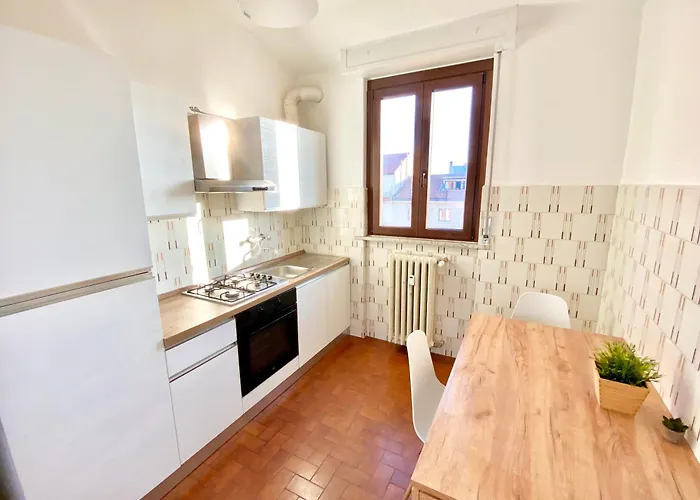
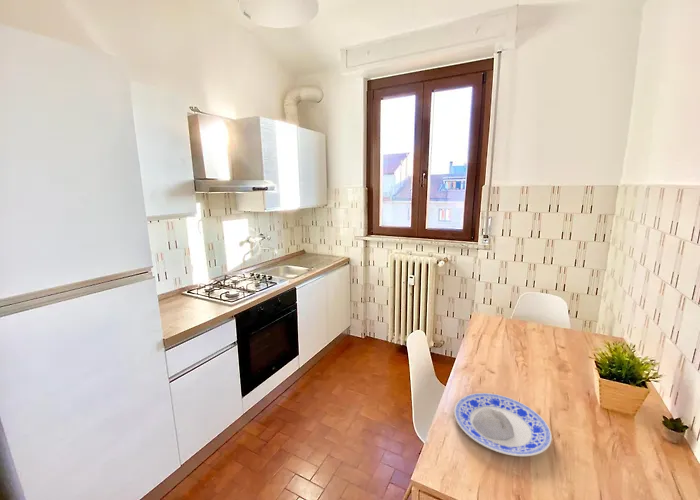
+ plate [453,392,553,457]
